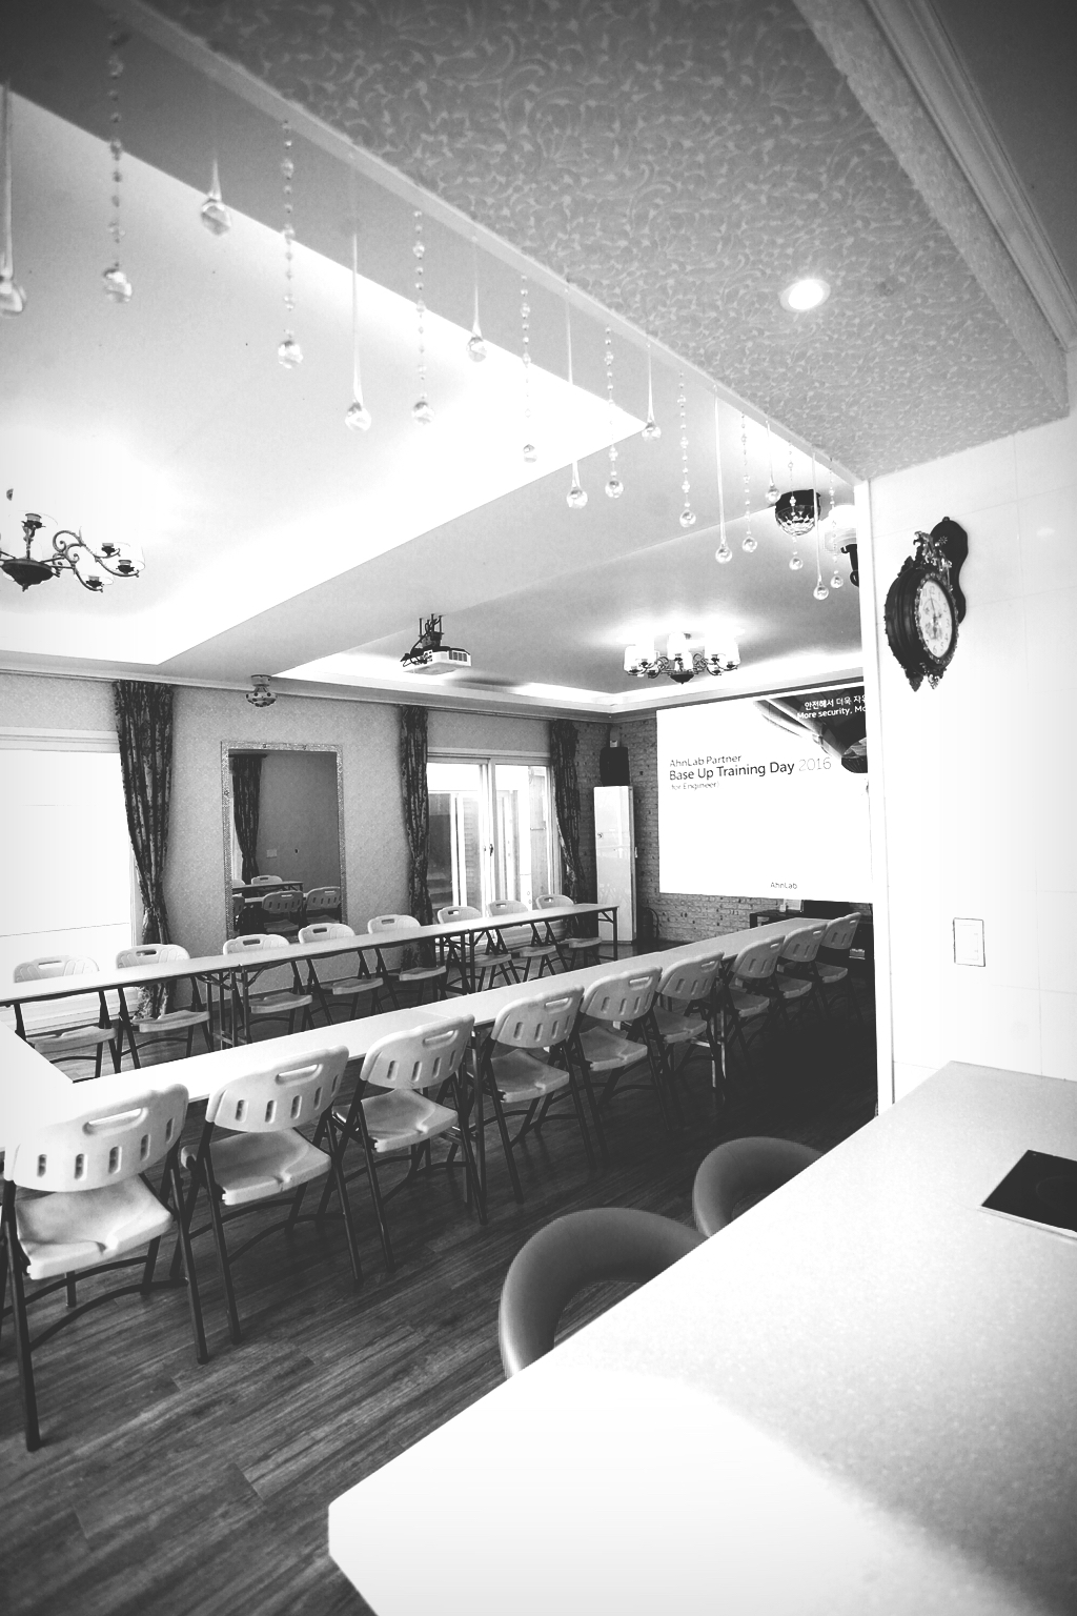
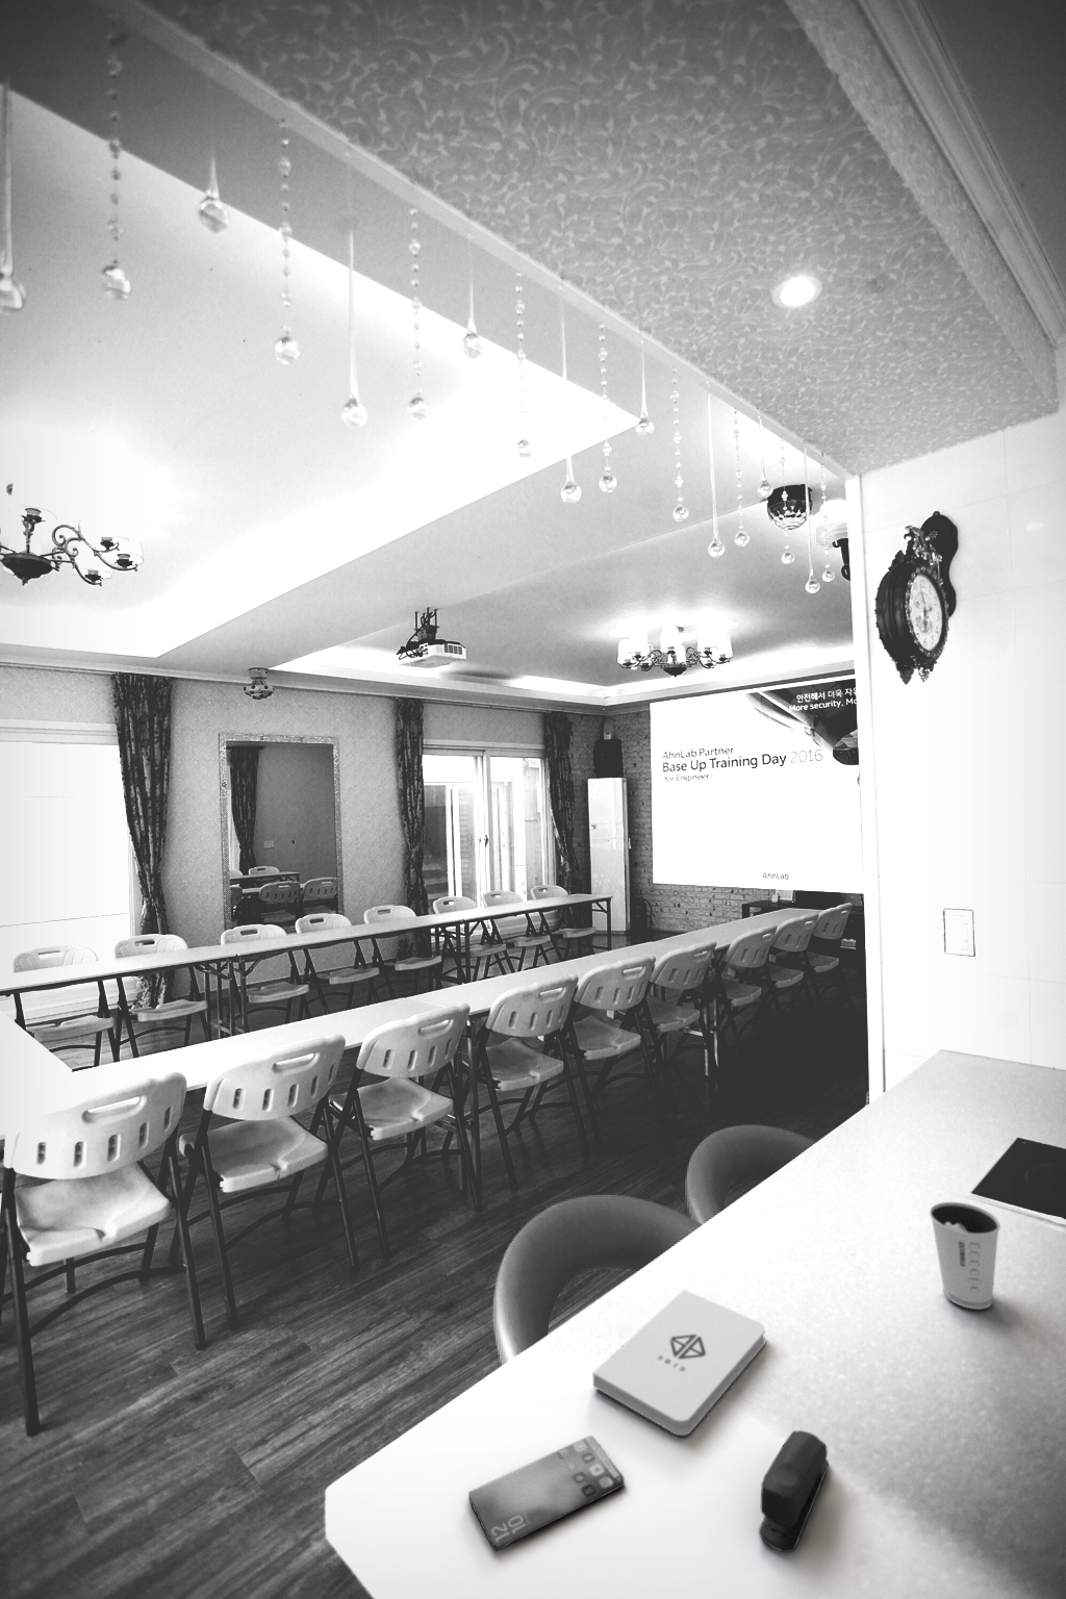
+ stapler [758,1429,829,1554]
+ notepad [591,1288,766,1437]
+ smartphone [468,1435,626,1551]
+ dixie cup [929,1202,1002,1311]
